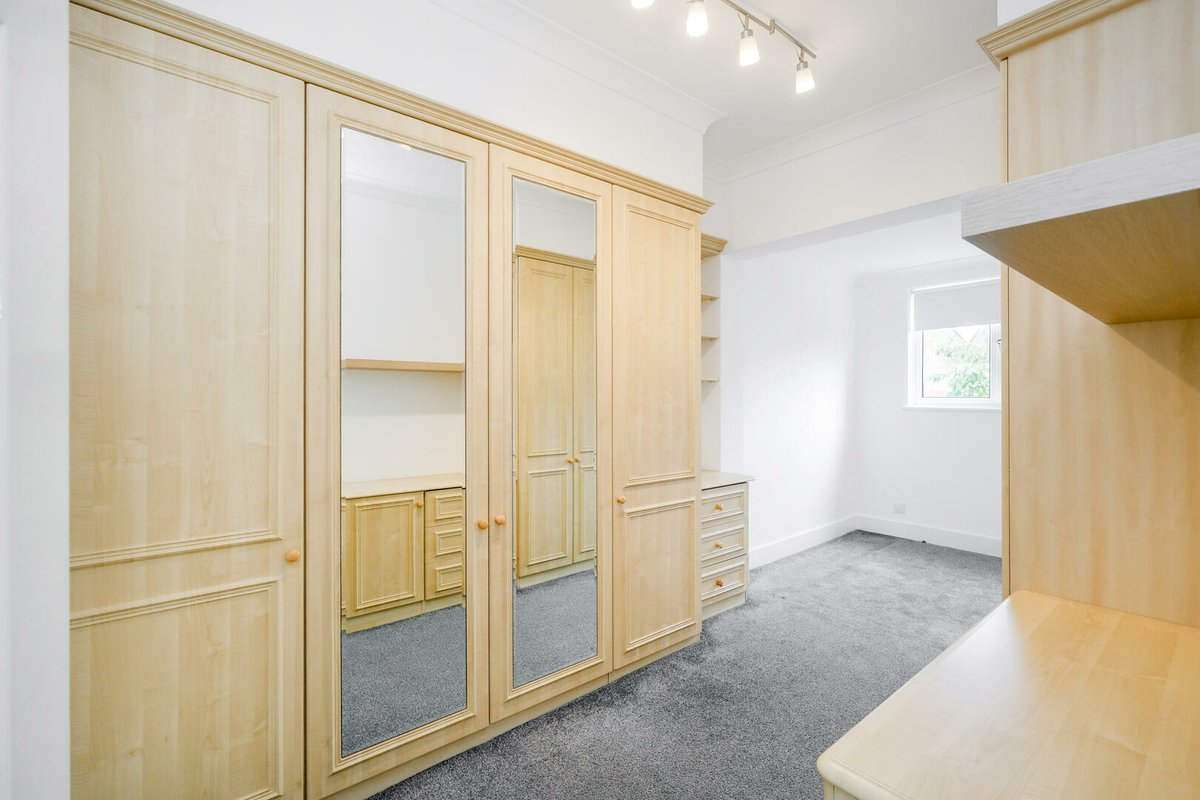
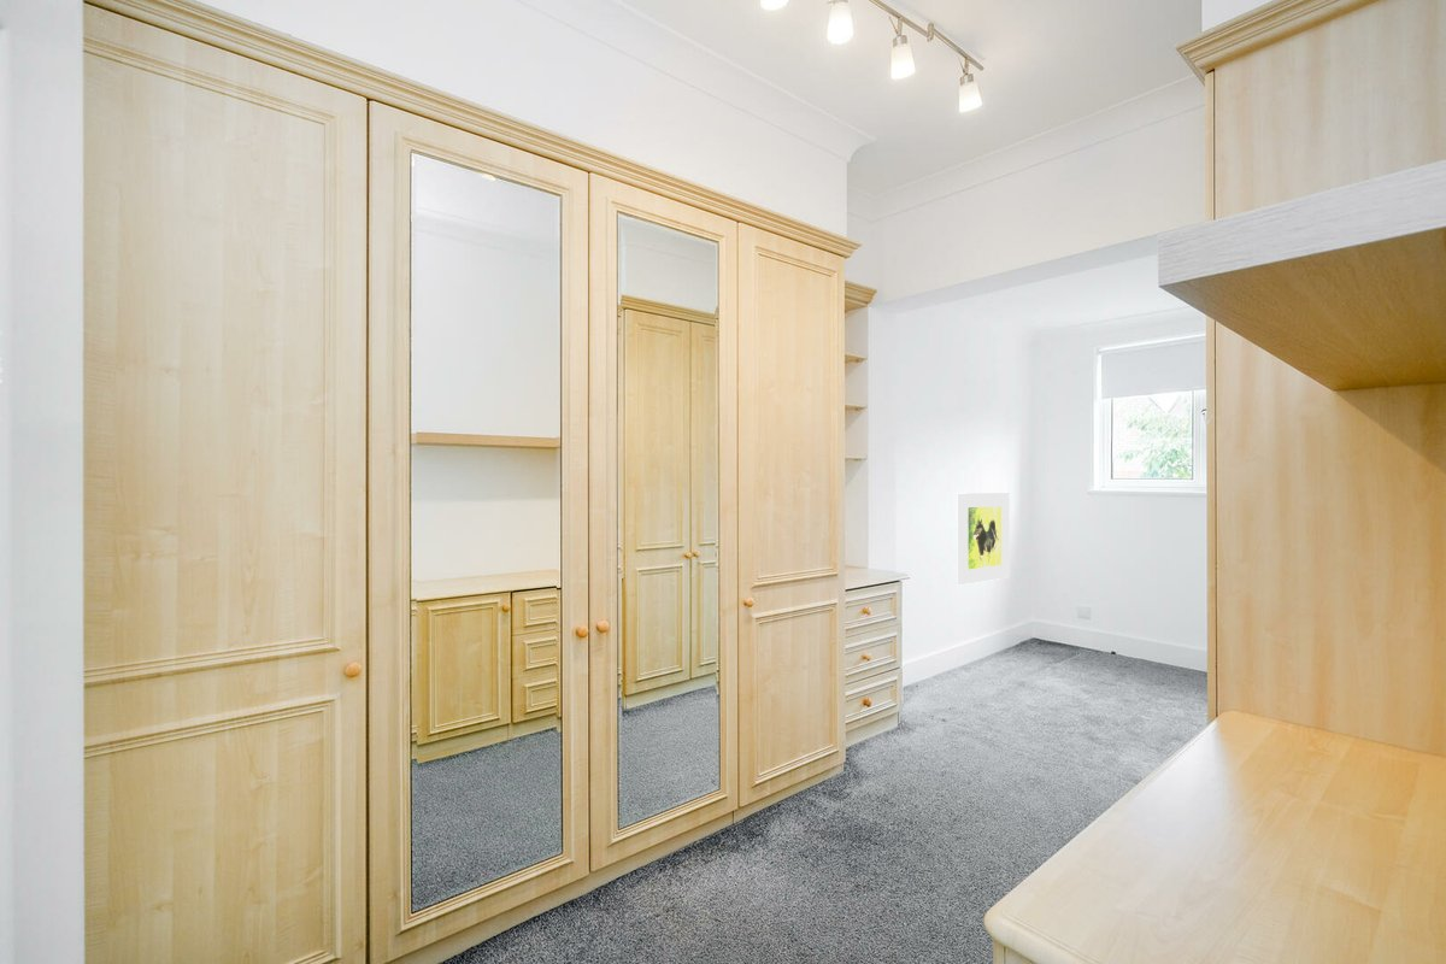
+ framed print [957,492,1011,586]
